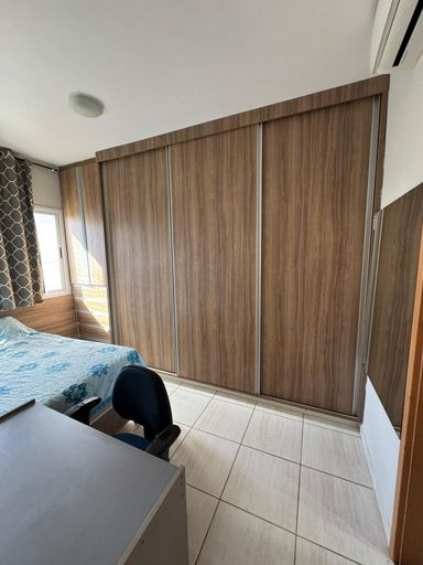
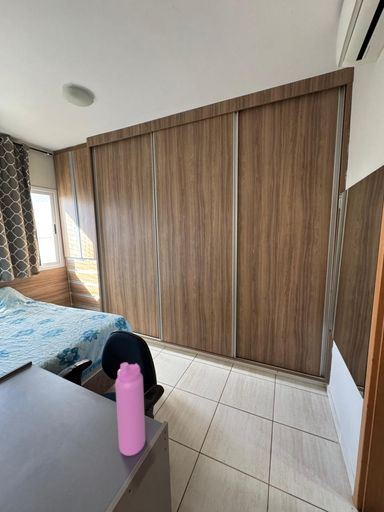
+ water bottle [115,361,146,457]
